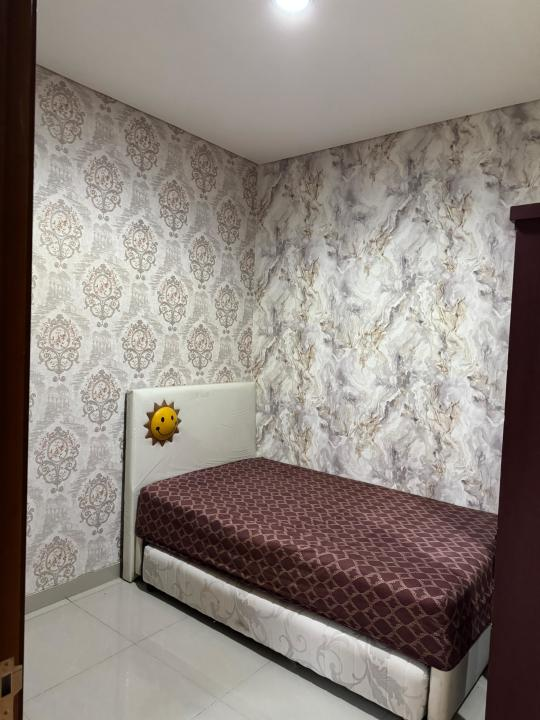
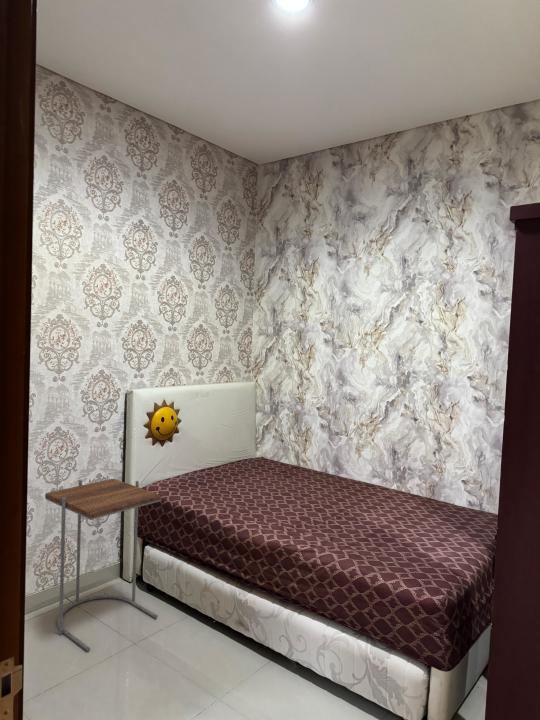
+ side table [44,478,162,652]
